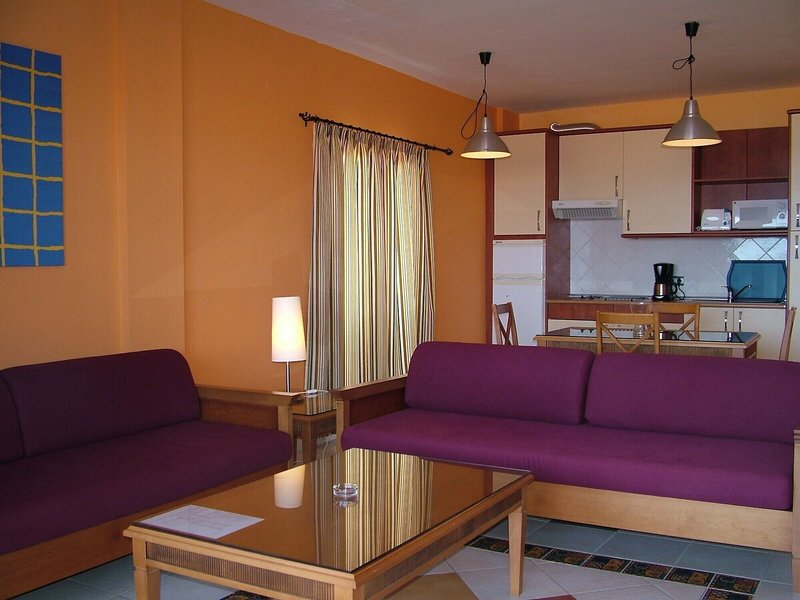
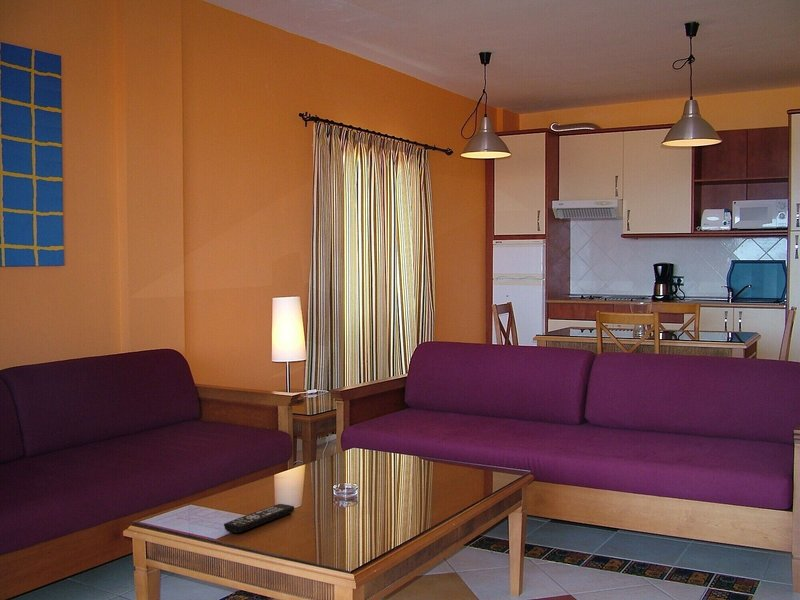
+ remote control [223,503,295,534]
